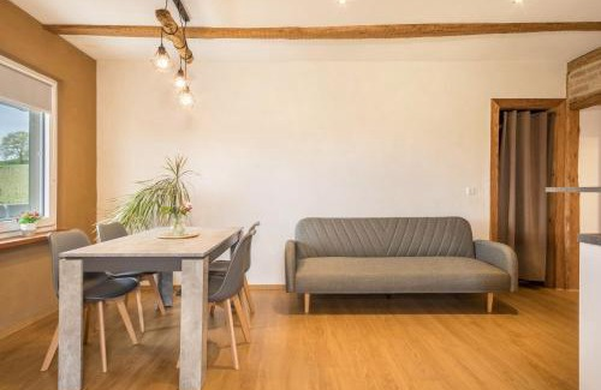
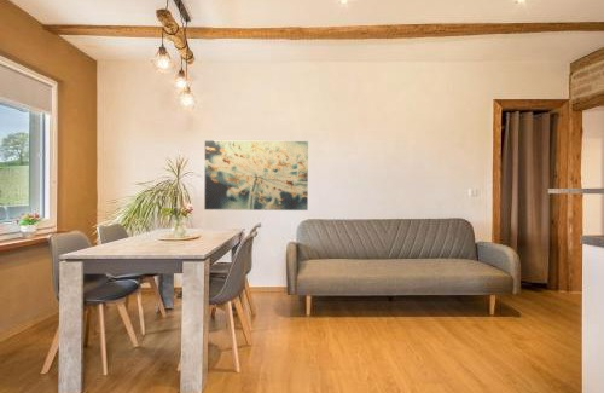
+ wall art [203,139,309,212]
